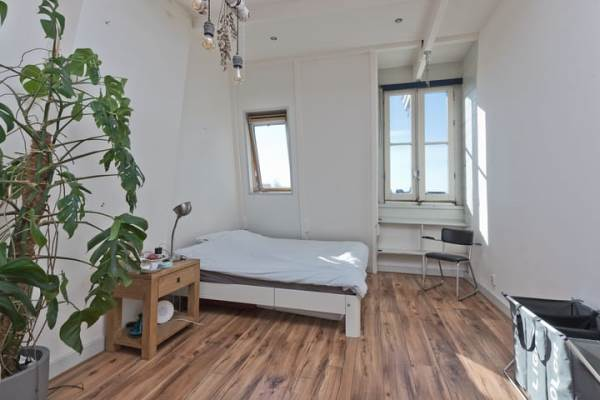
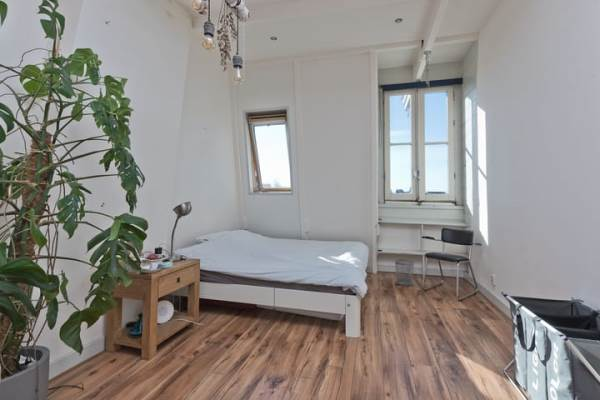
+ wastebasket [394,258,415,287]
